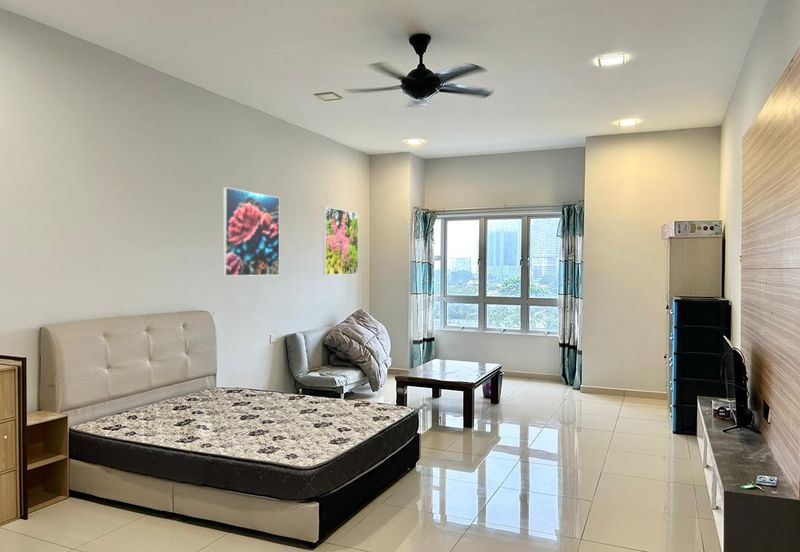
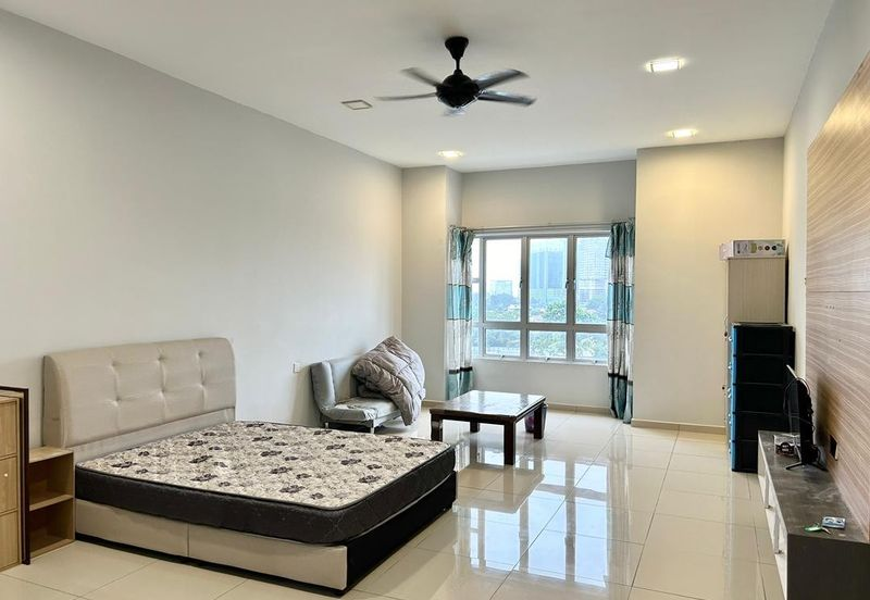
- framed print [322,206,359,276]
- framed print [222,186,281,277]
